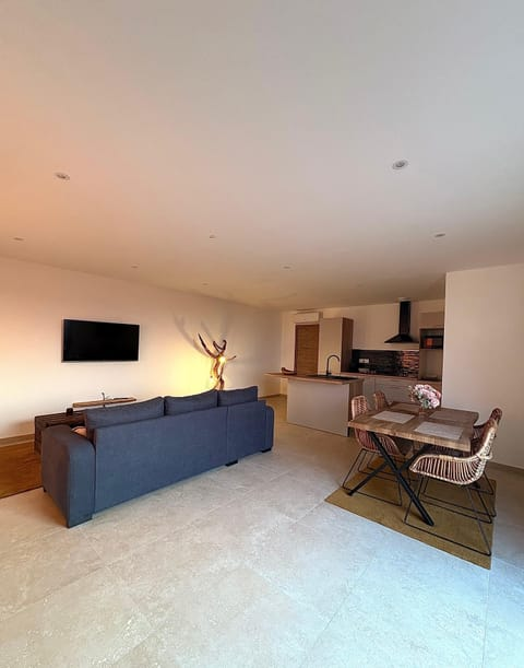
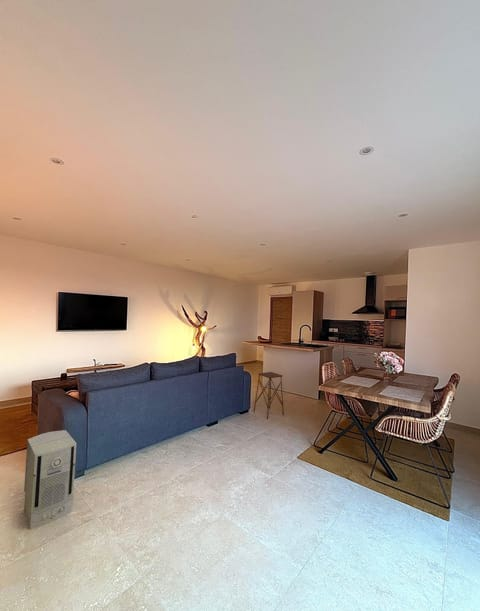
+ air purifier [23,429,77,530]
+ side table [253,371,285,420]
